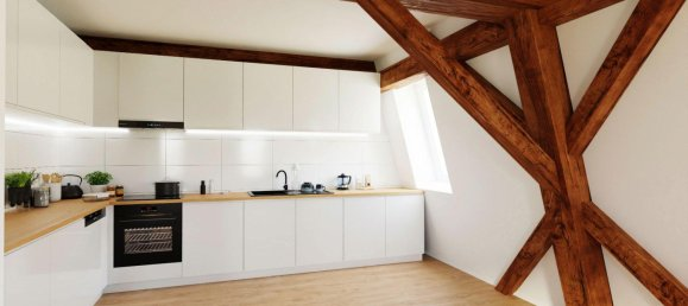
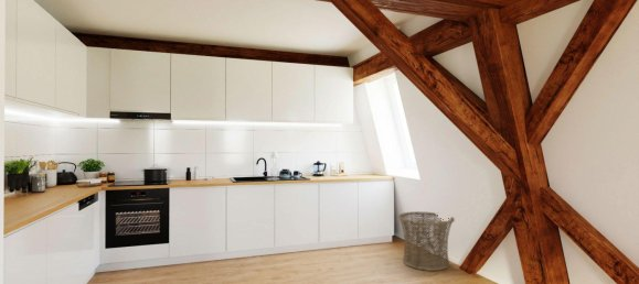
+ basket [397,210,456,272]
